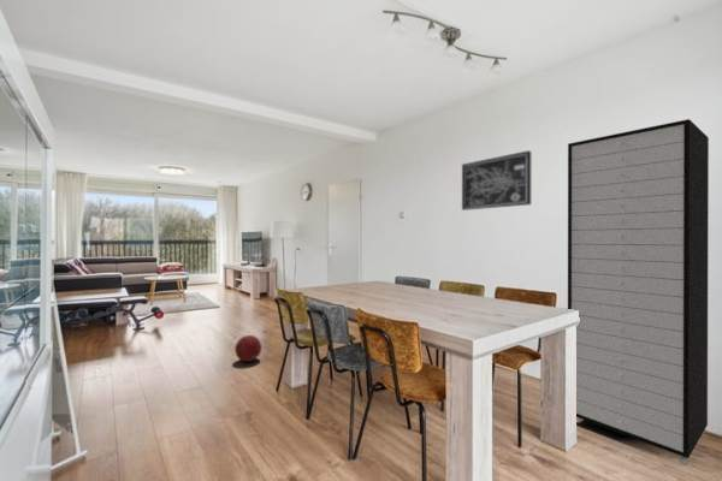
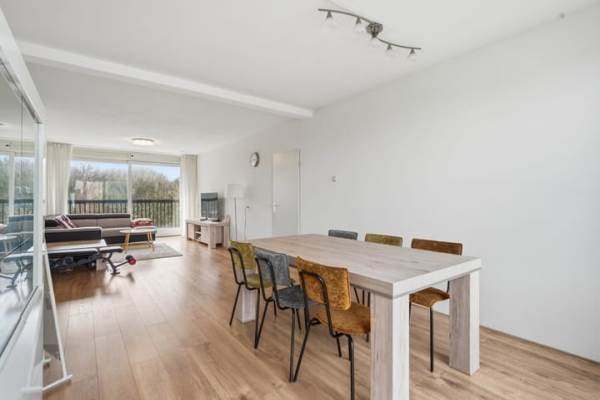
- storage cabinet [567,118,710,467]
- wall art [461,149,532,212]
- ball [233,334,262,363]
